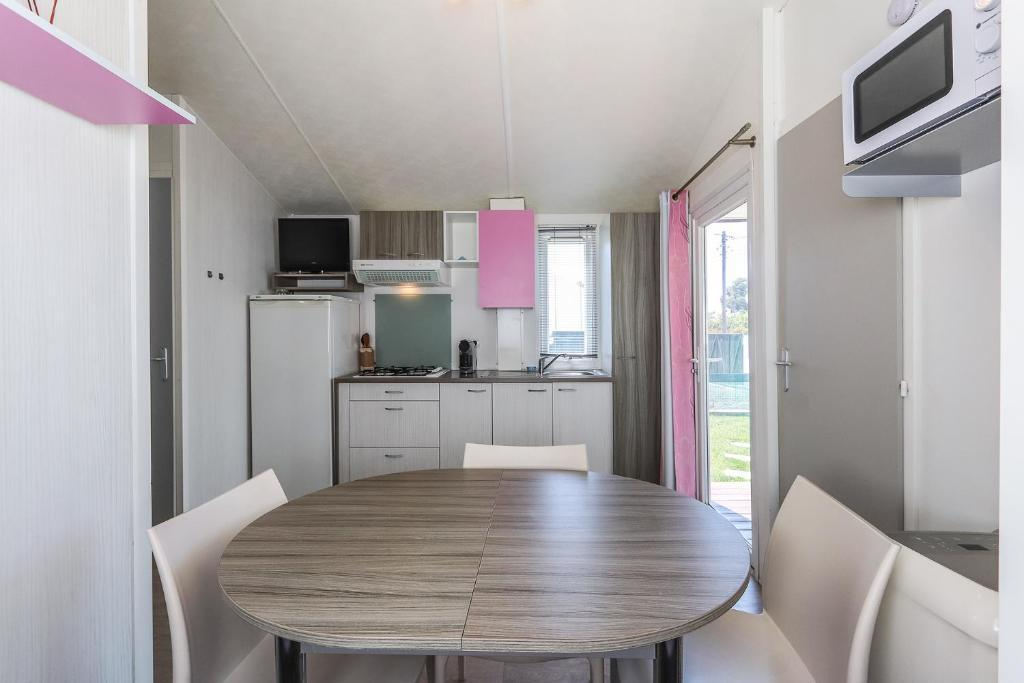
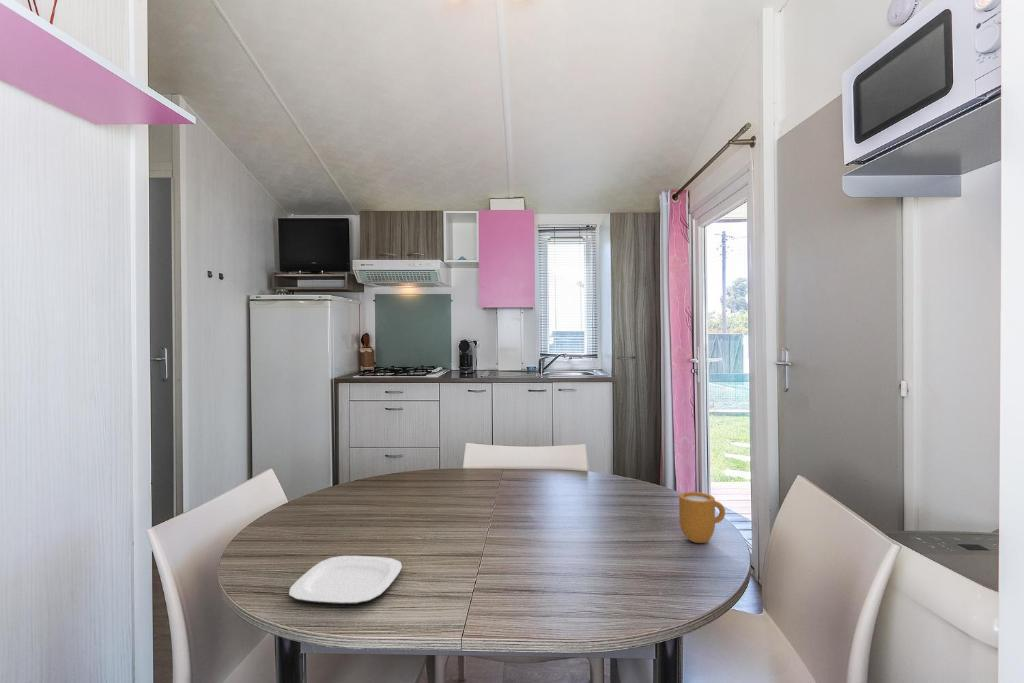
+ plate [288,555,403,605]
+ mug [678,491,726,544]
